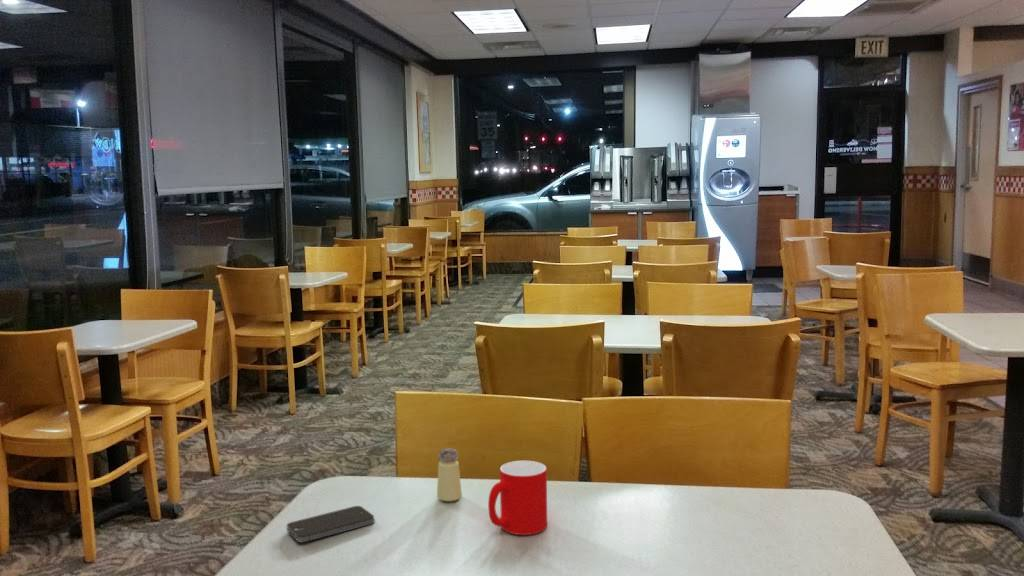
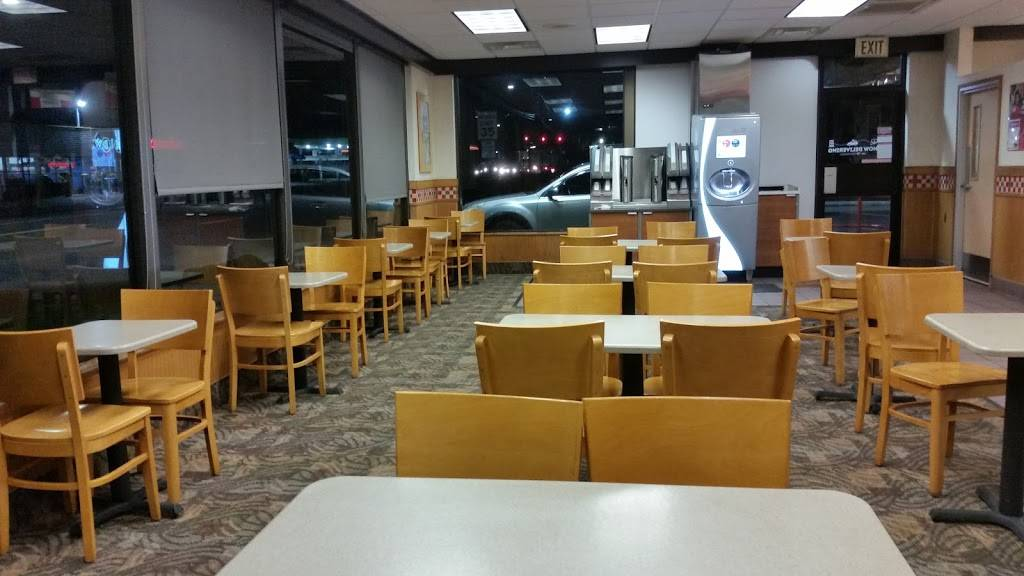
- cup [487,460,548,536]
- saltshaker [436,448,463,503]
- smartphone [285,505,376,544]
